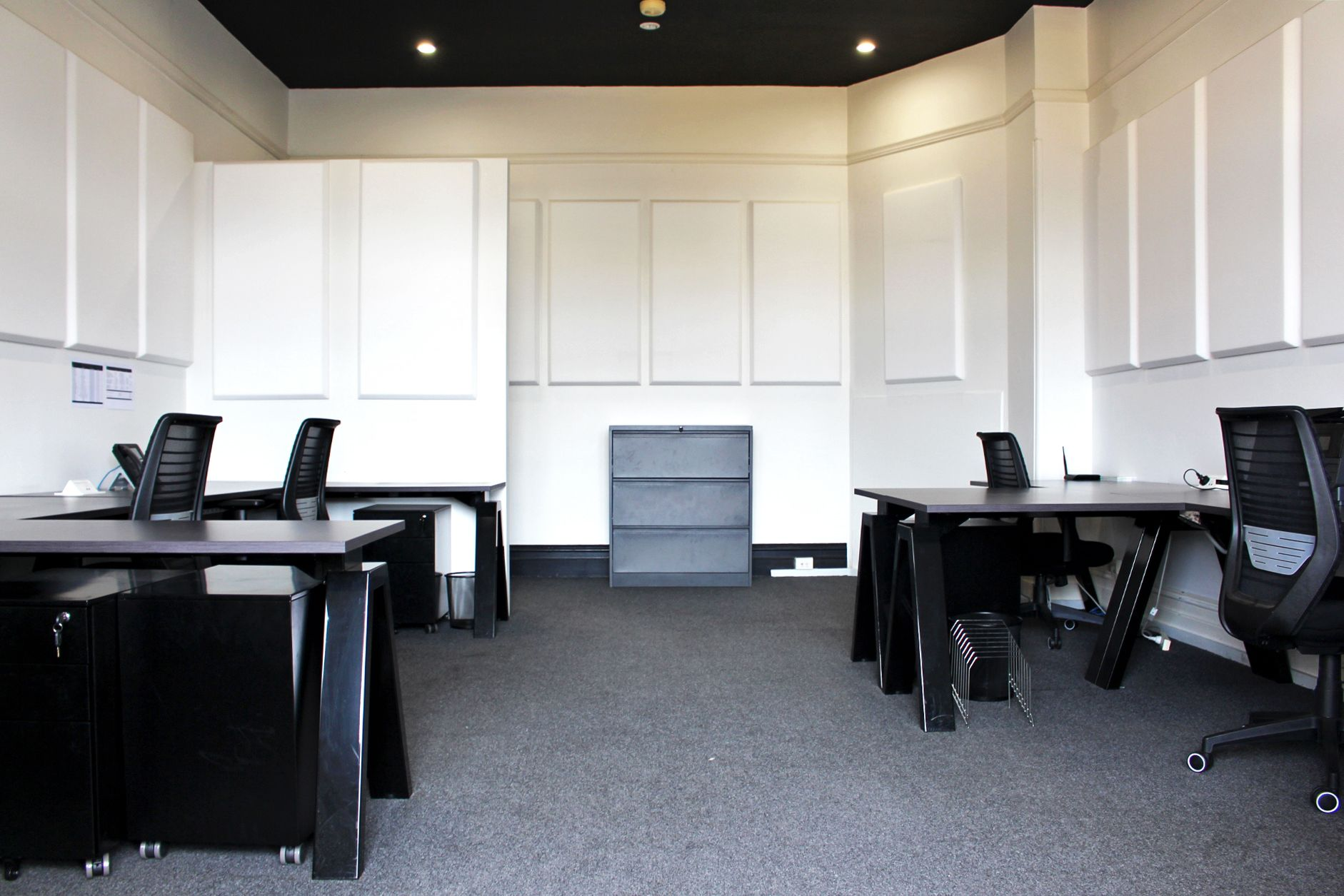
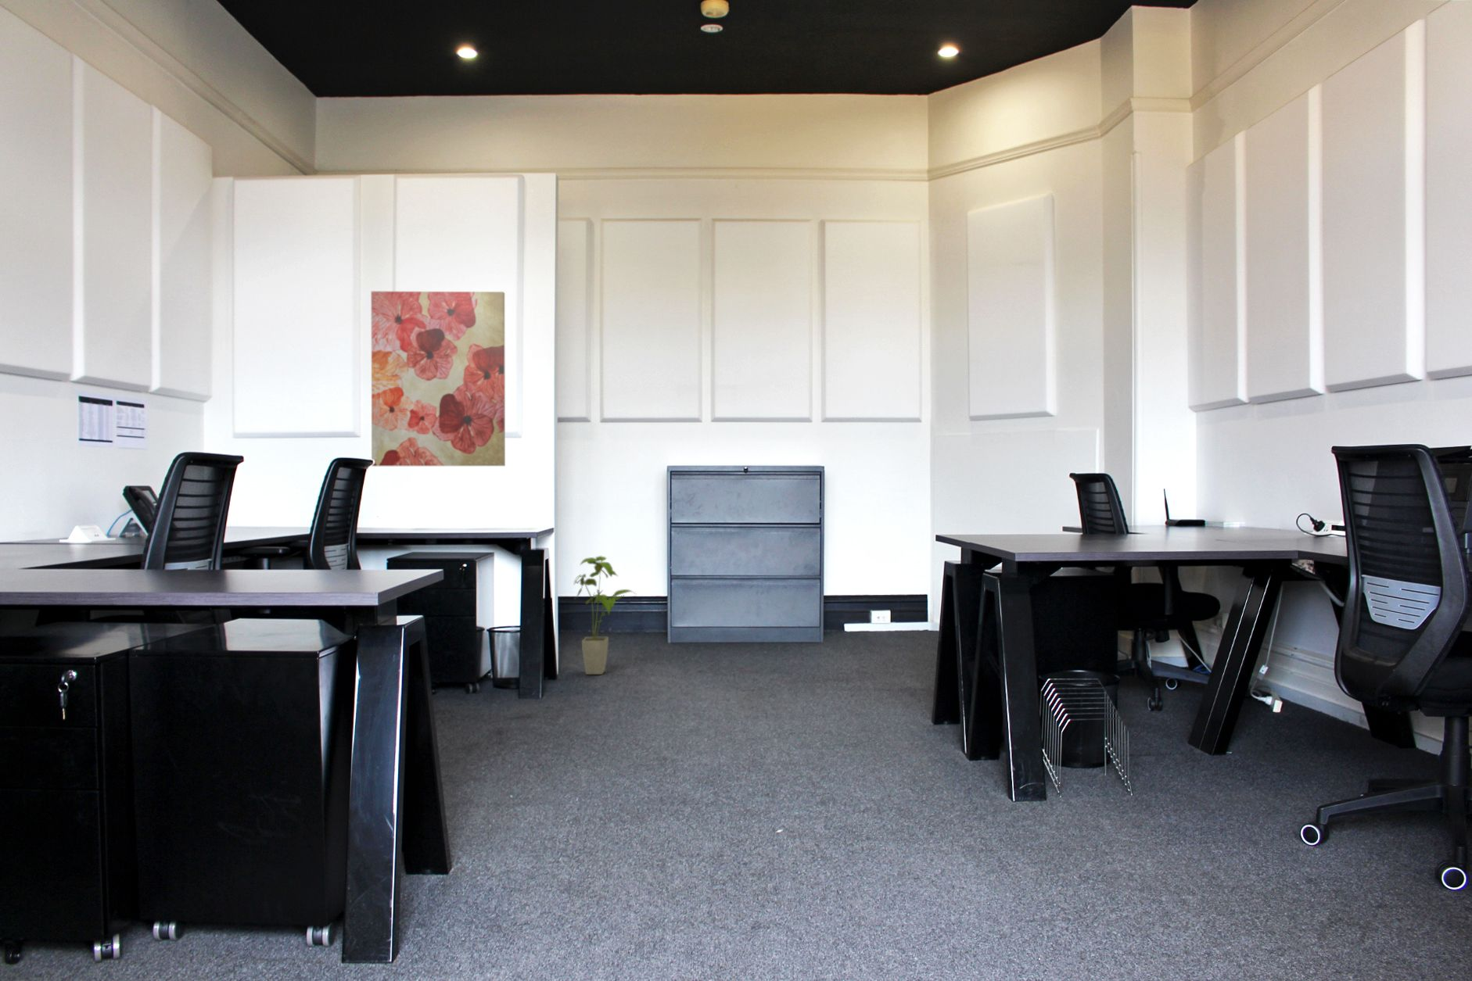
+ wall art [370,291,506,466]
+ house plant [573,555,637,676]
